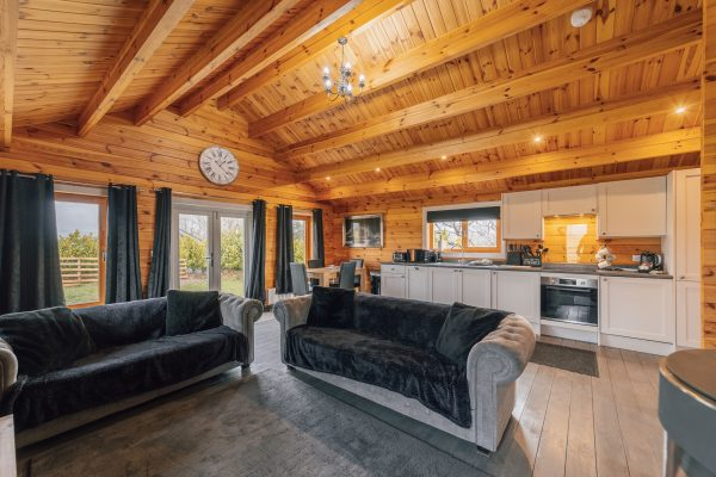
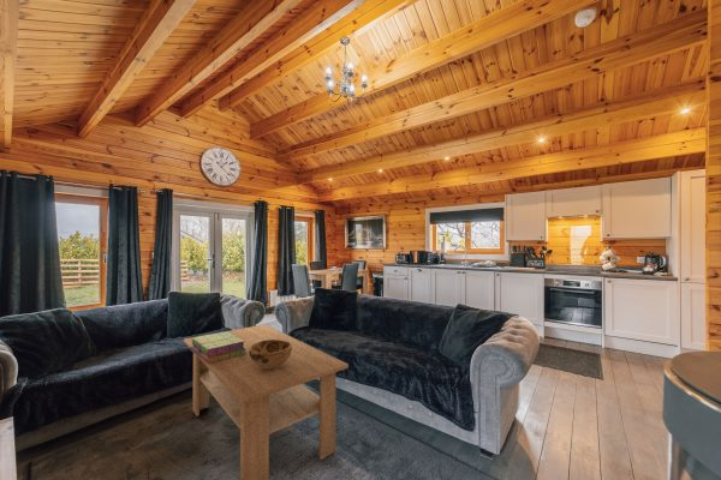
+ coffee table [183,323,350,480]
+ stack of books [189,330,248,364]
+ decorative bowl [249,340,292,368]
